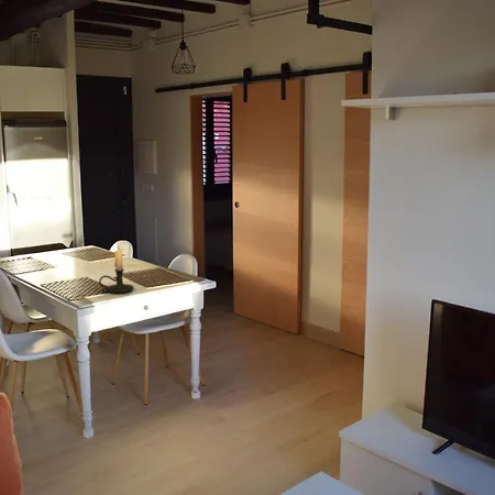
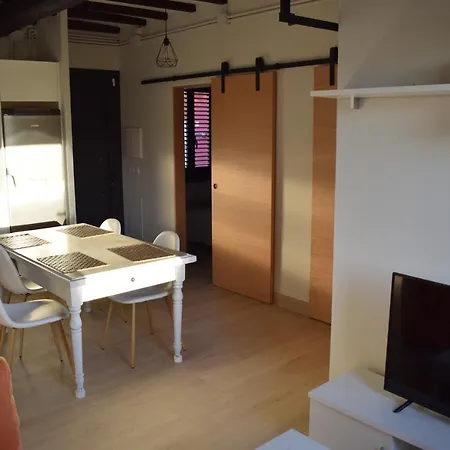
- candle holder [98,241,134,295]
